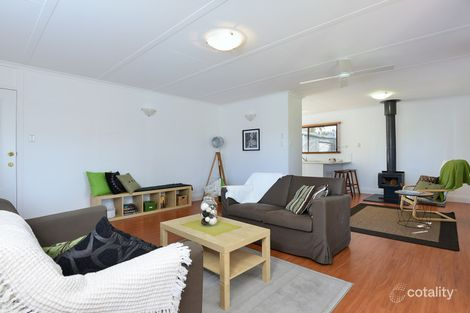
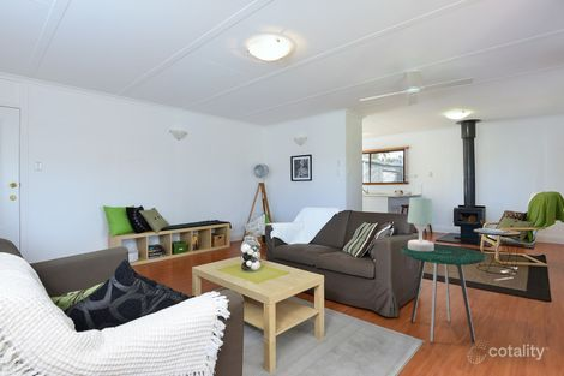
+ table lamp [407,197,436,251]
+ side table [400,244,488,344]
